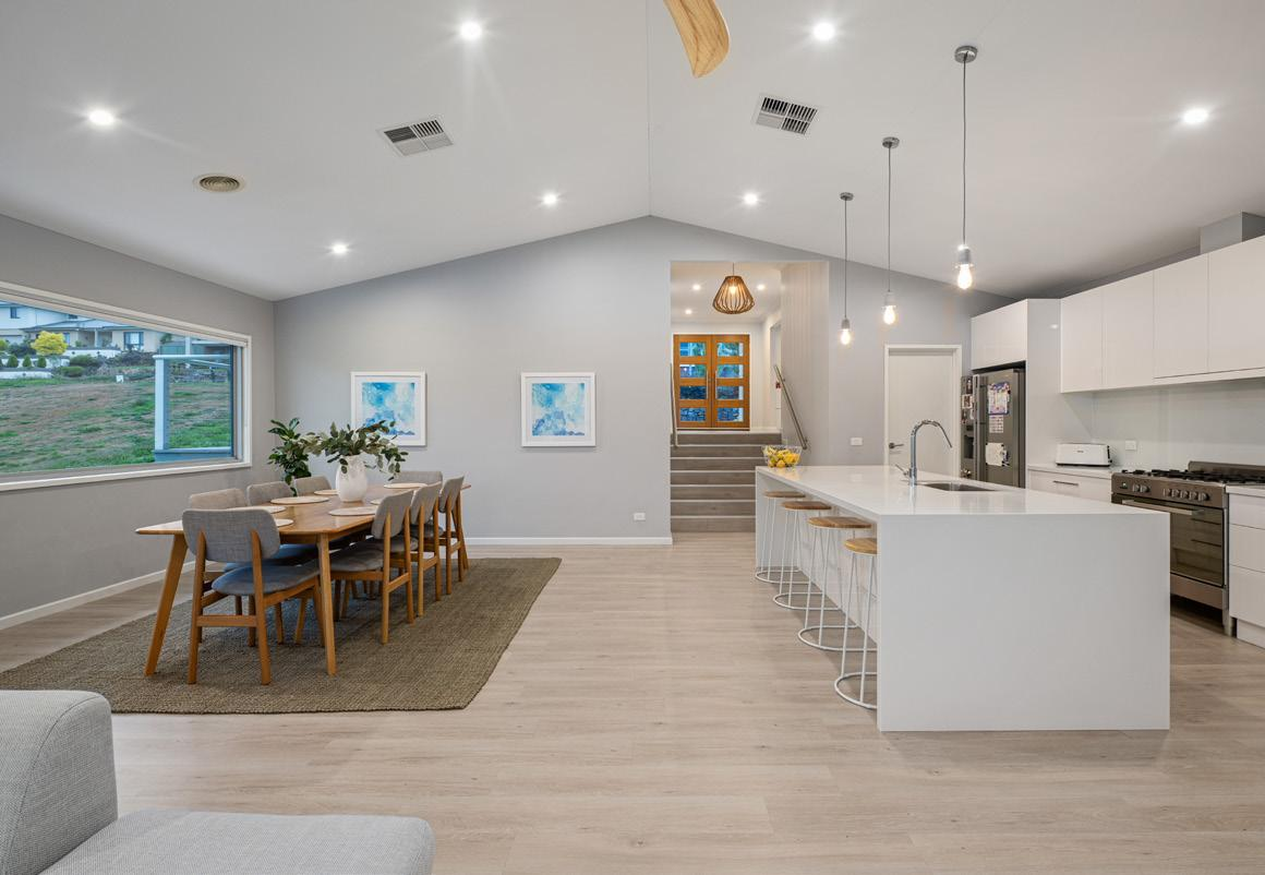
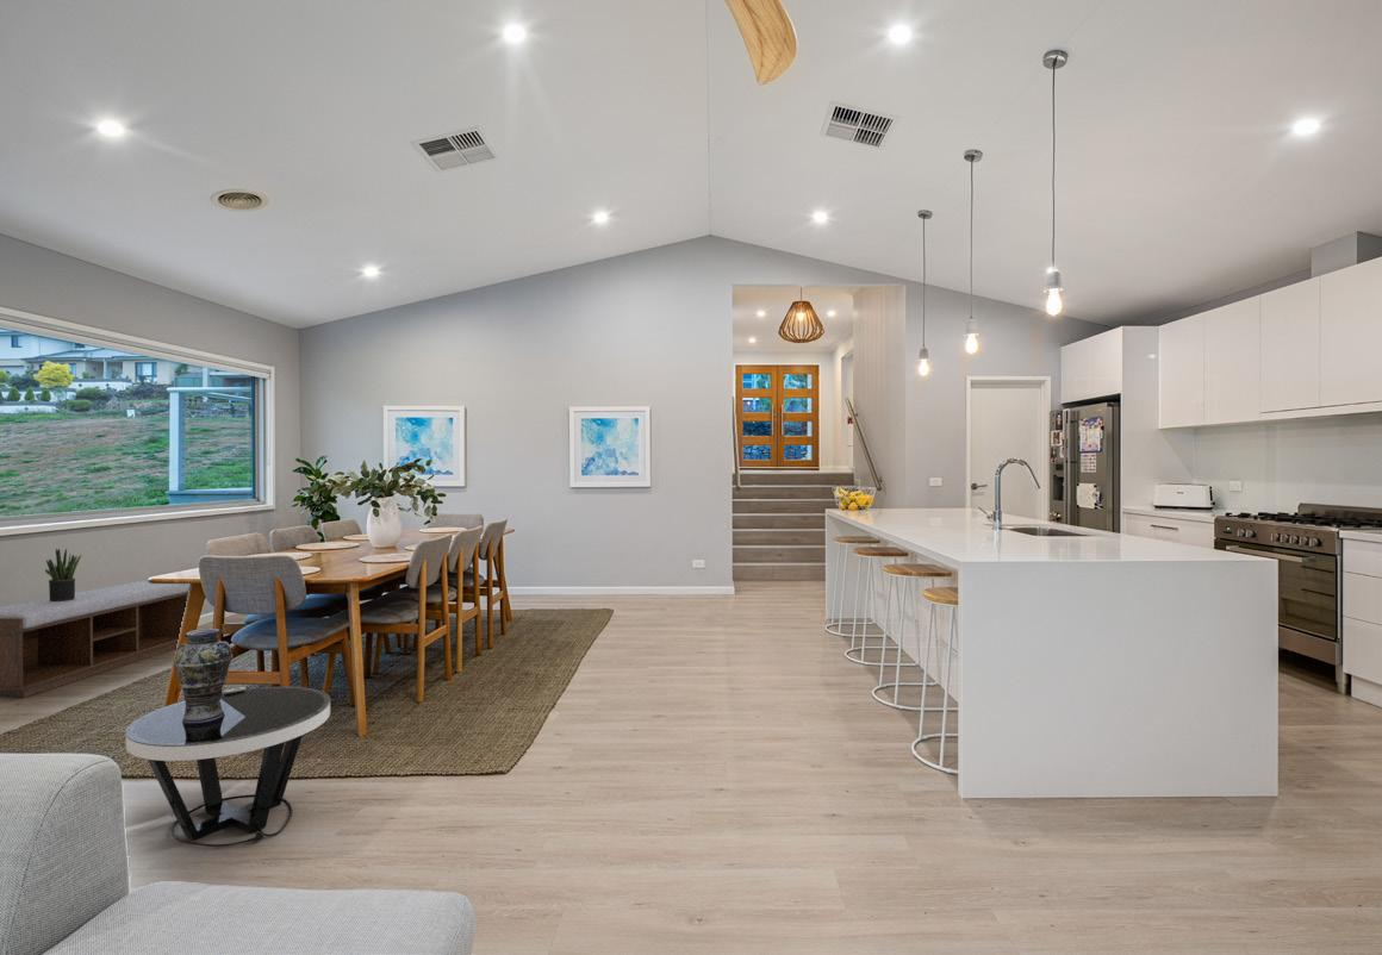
+ vase [173,628,234,724]
+ side table [125,686,331,848]
+ bench [0,580,191,699]
+ potted plant [44,548,82,601]
